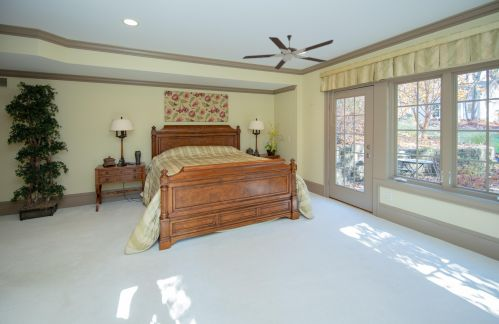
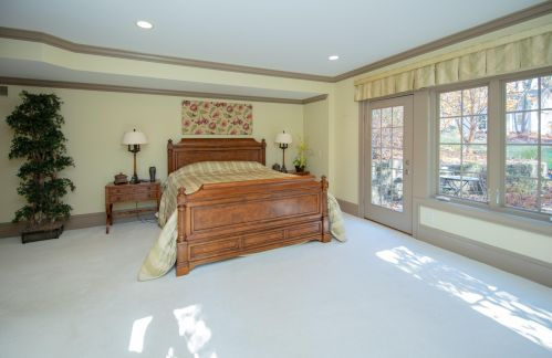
- ceiling fan [241,34,334,70]
